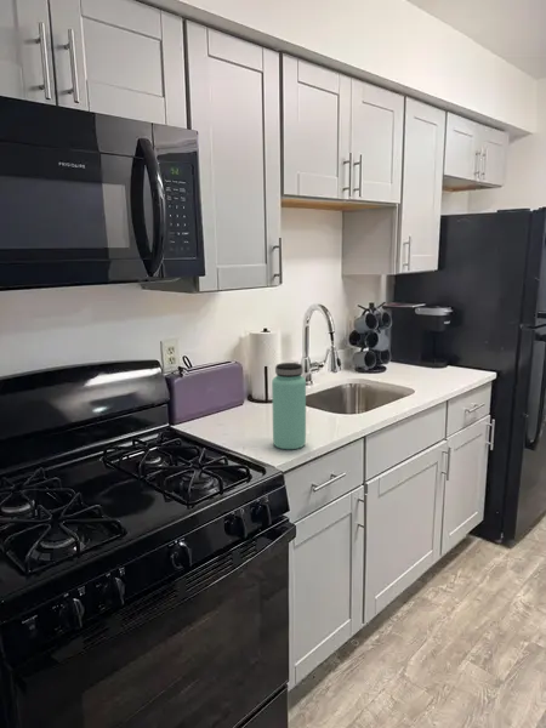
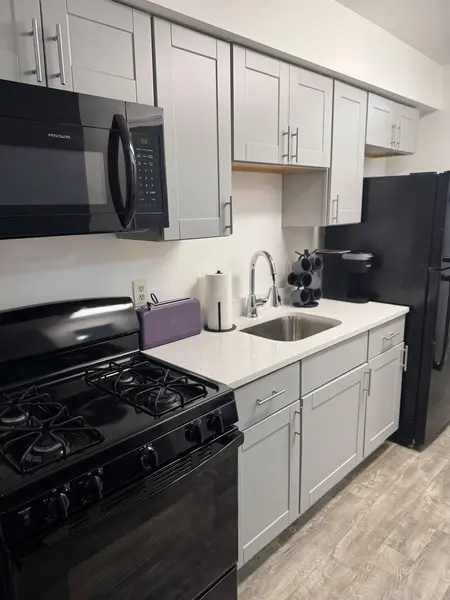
- bottle [271,362,307,450]
